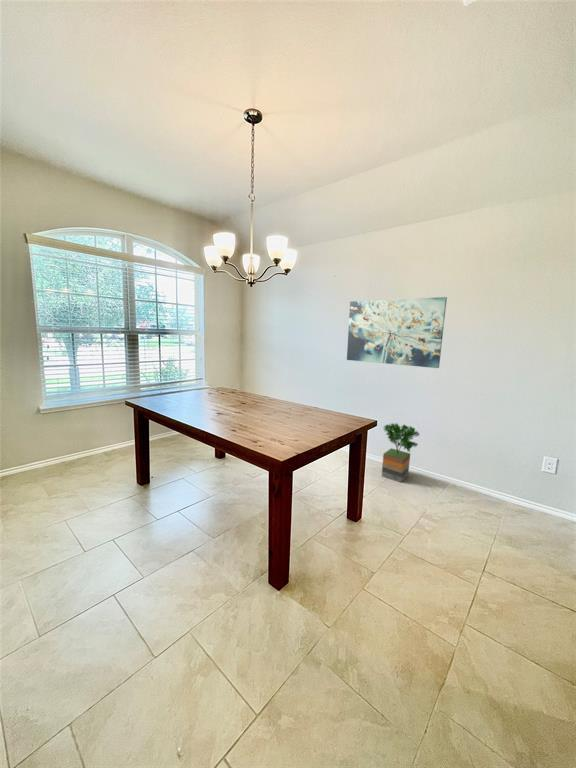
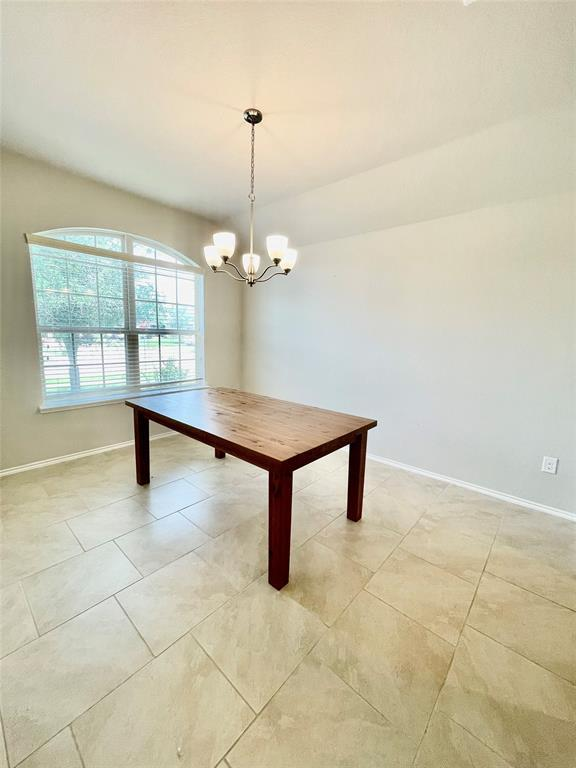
- potted tree [381,422,421,483]
- wall art [346,296,448,369]
